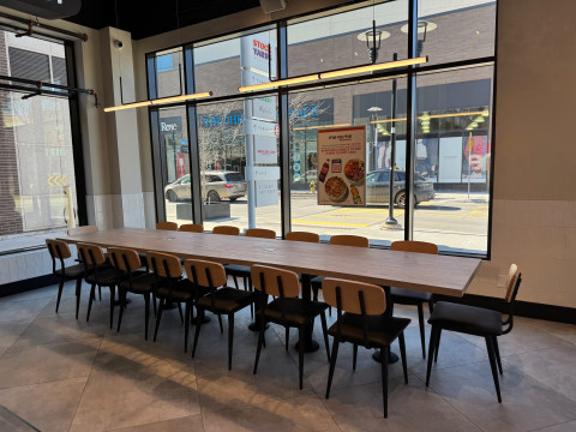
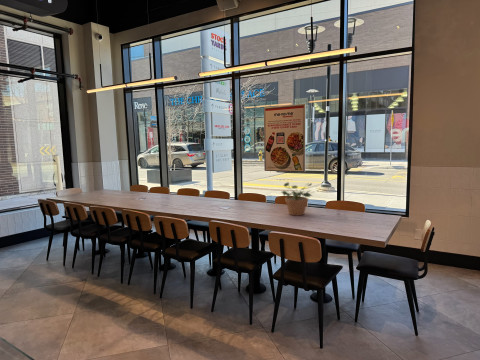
+ potted plant [280,181,314,216]
